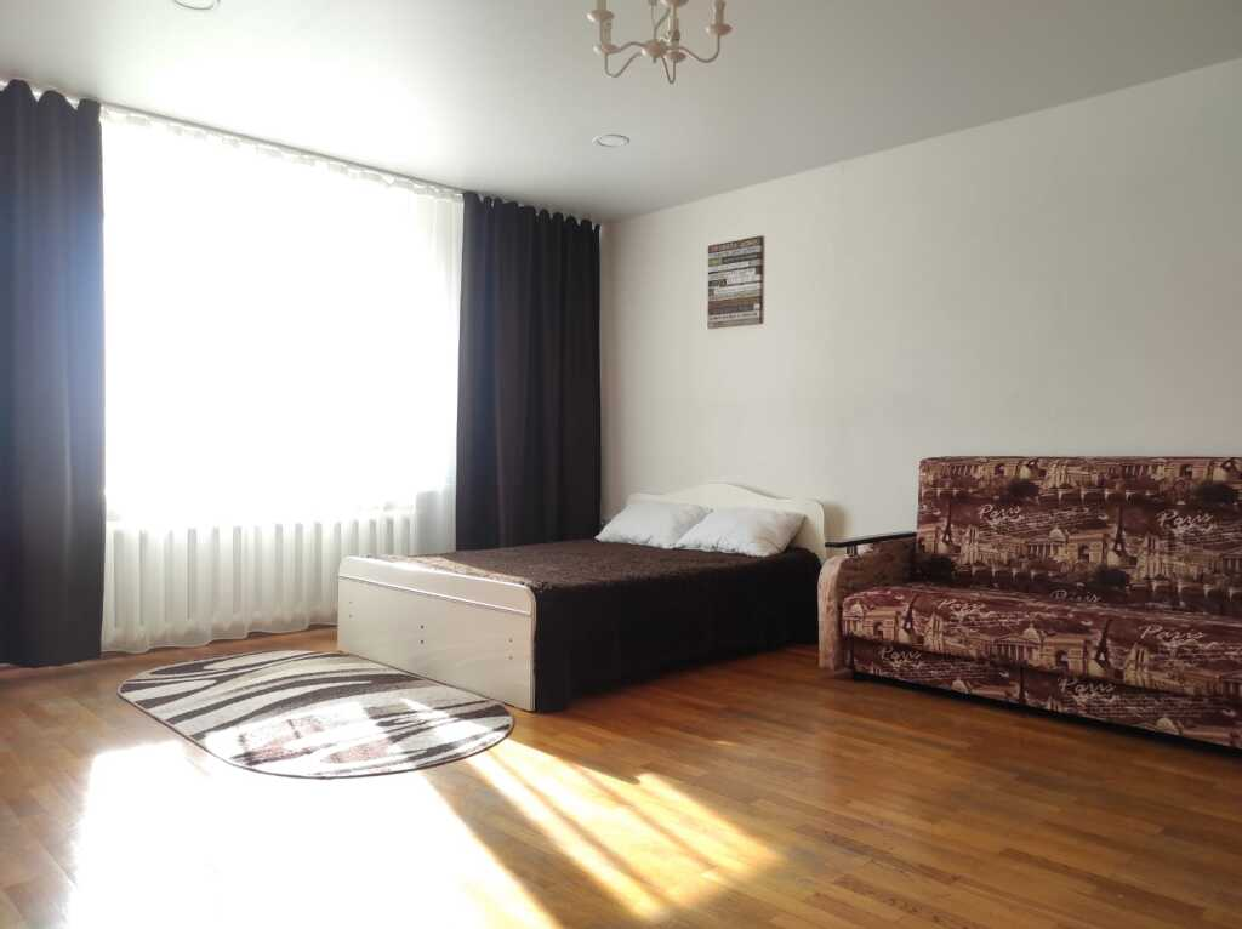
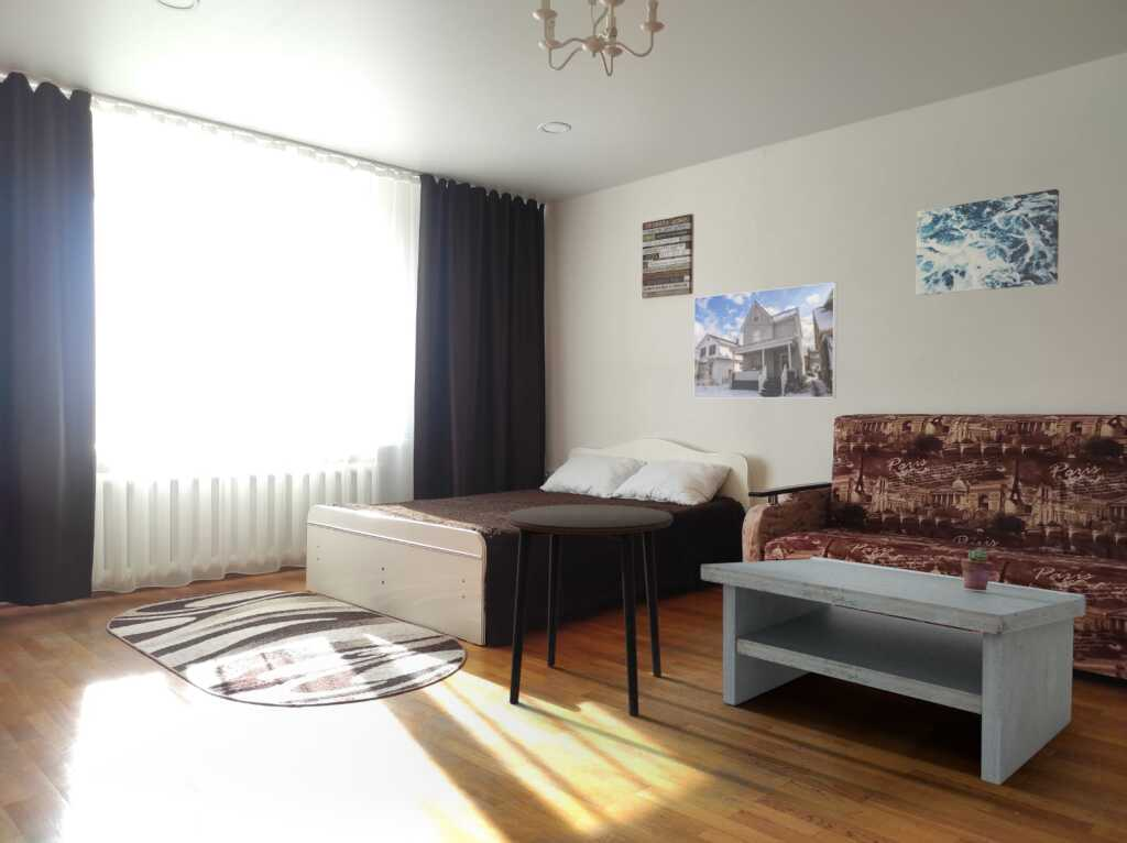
+ side table [505,504,675,718]
+ coffee table [700,555,1087,786]
+ wall art [916,188,1060,297]
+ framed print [693,282,838,399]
+ potted succulent [960,548,996,590]
